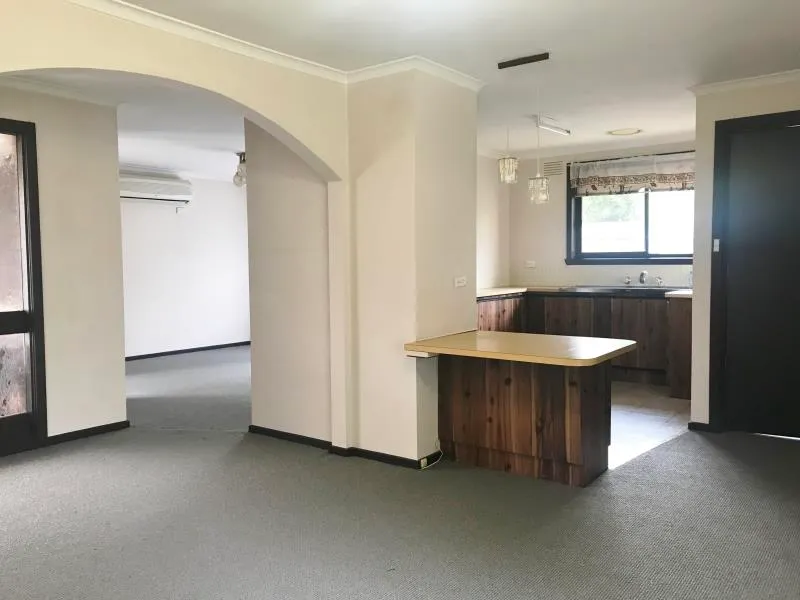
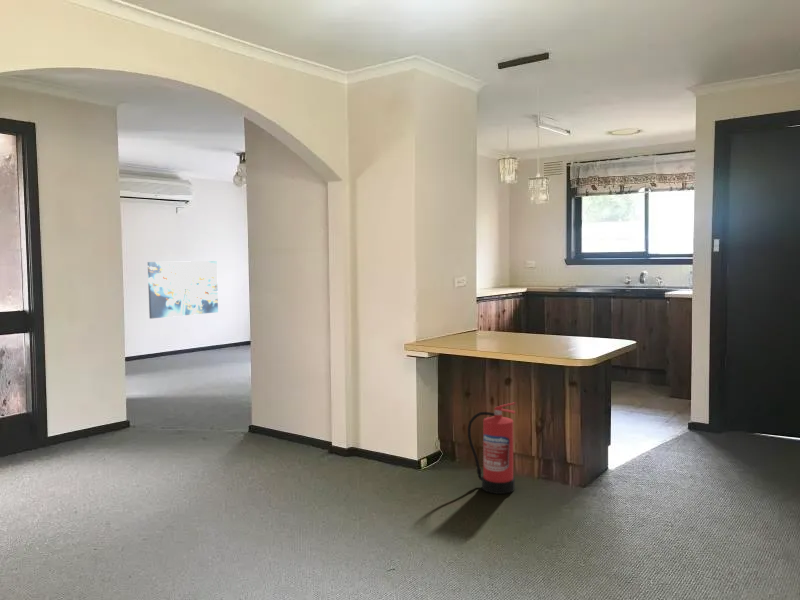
+ fire extinguisher [467,401,517,495]
+ wall art [147,260,219,320]
